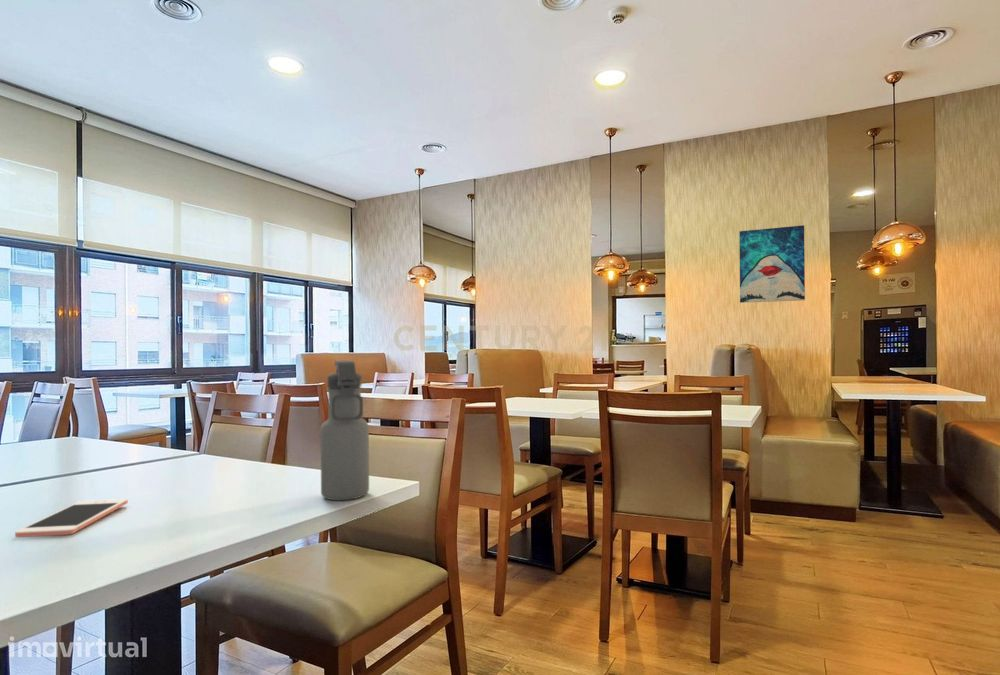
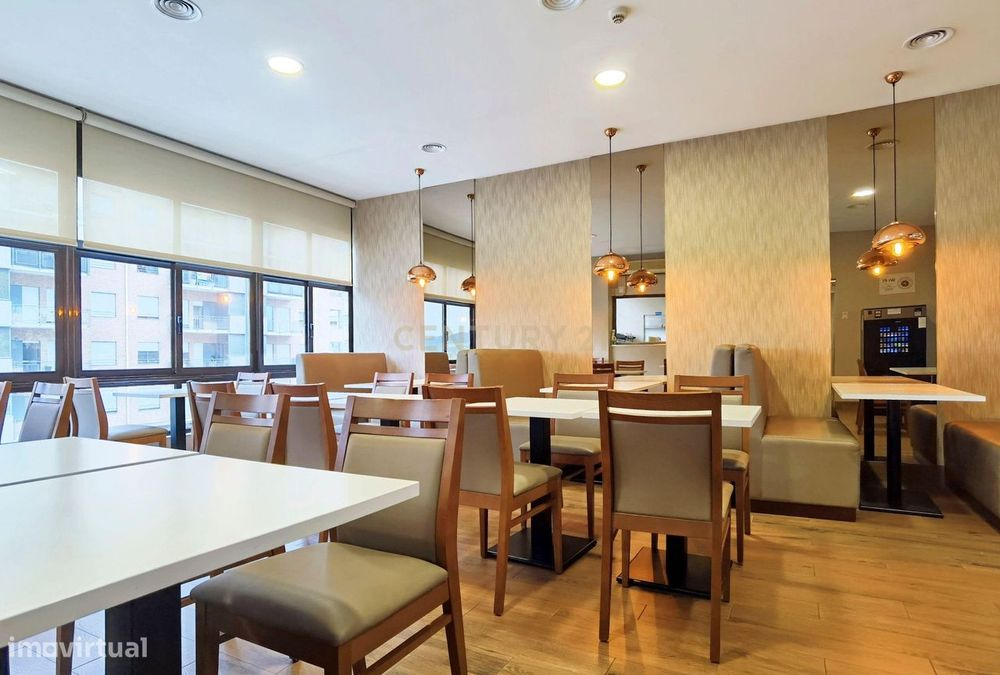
- water bottle [319,359,370,501]
- wall art [738,224,806,304]
- cell phone [14,498,129,538]
